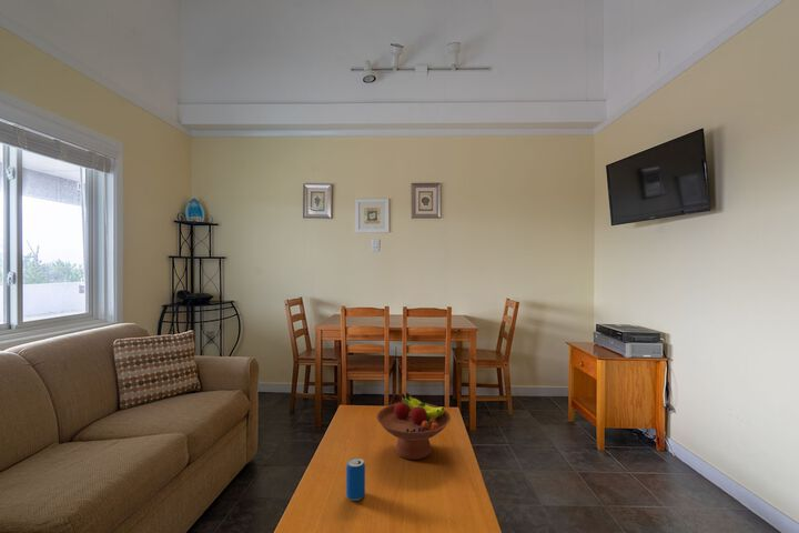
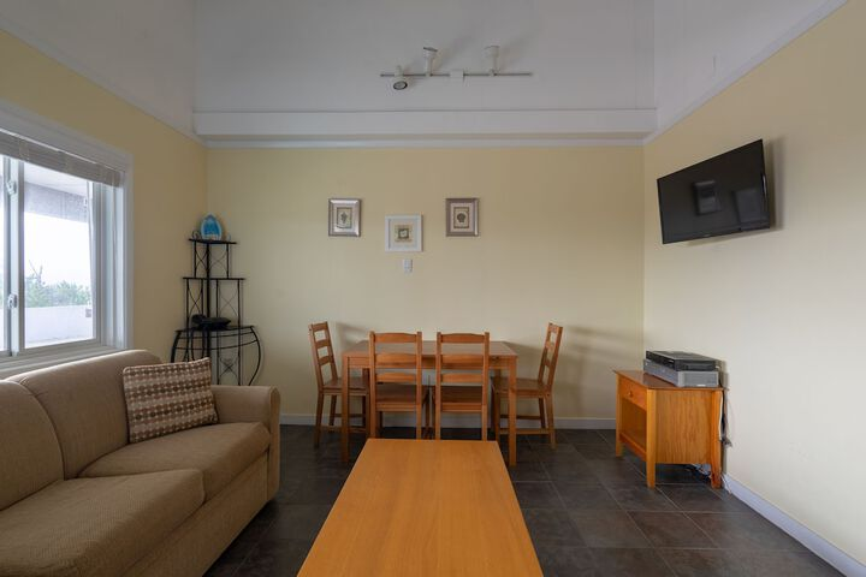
- fruit bowl [376,392,452,461]
- beverage can [345,456,366,502]
